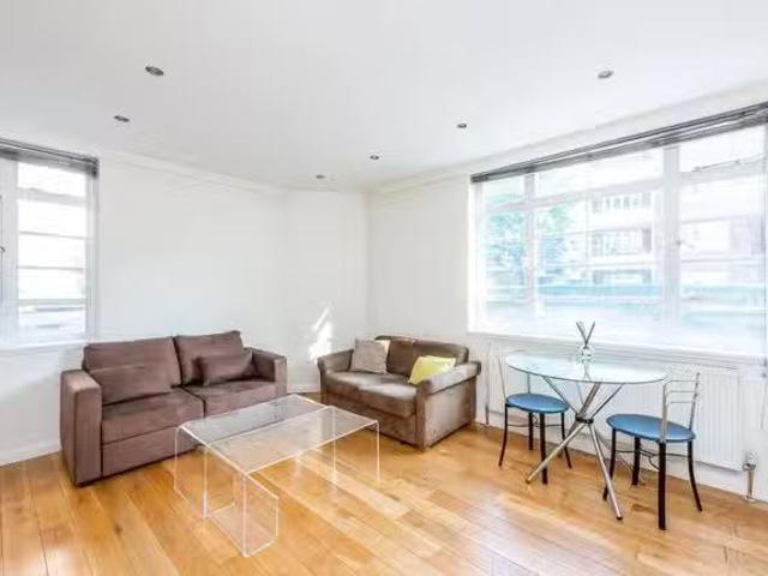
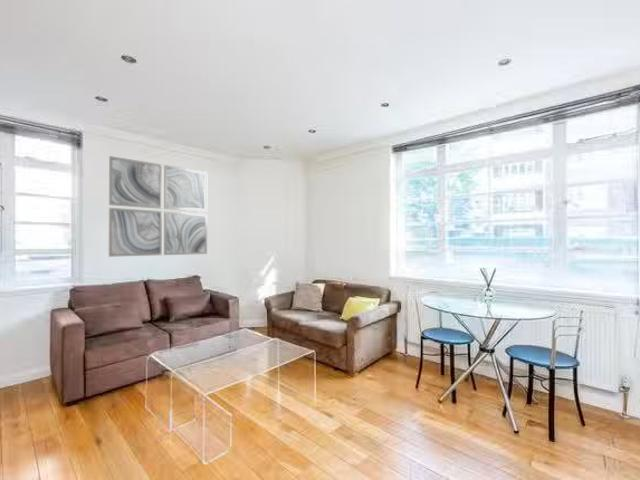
+ wall art [108,155,209,258]
